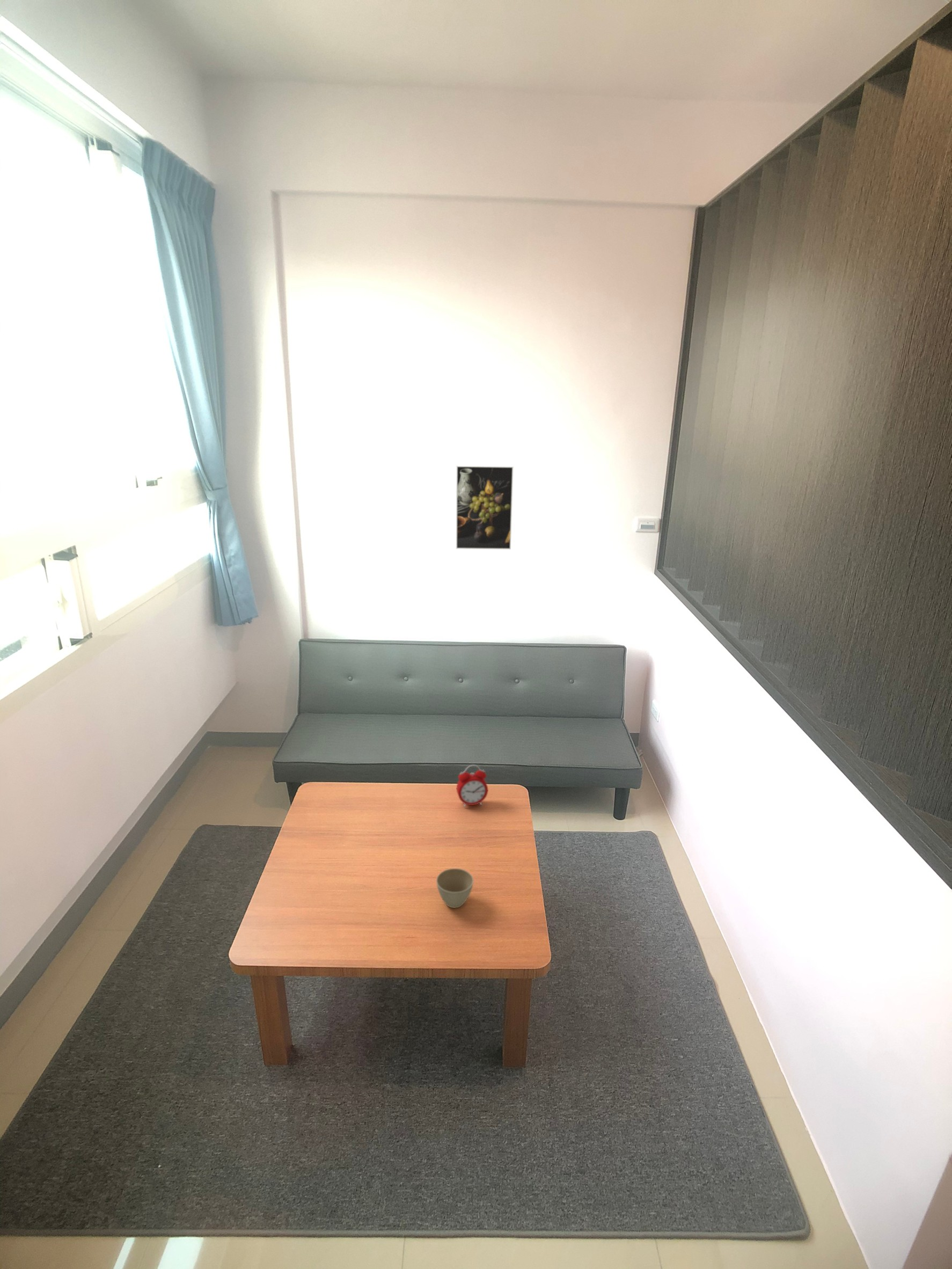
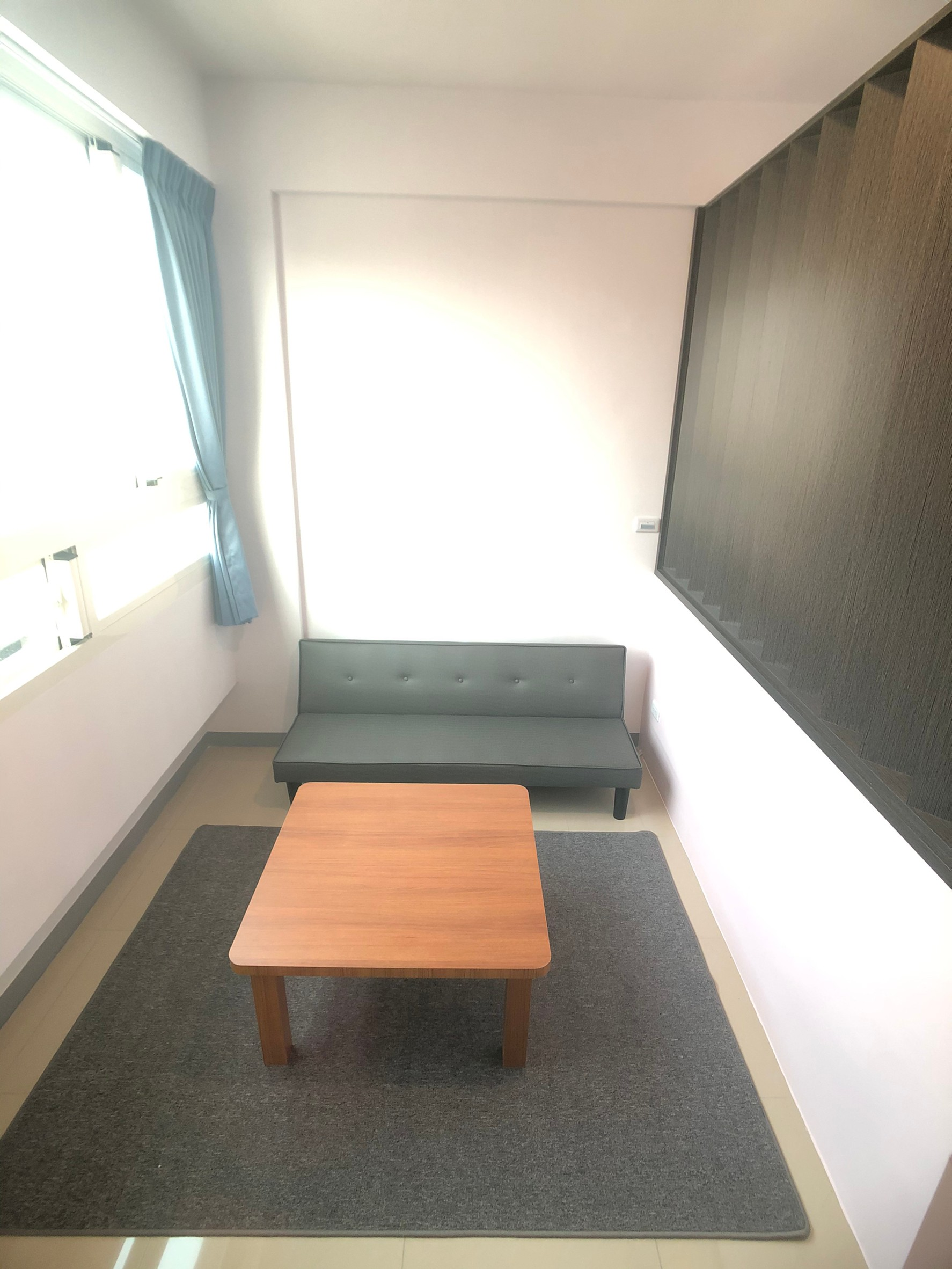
- alarm clock [456,764,488,808]
- flower pot [436,868,474,909]
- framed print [456,465,514,550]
